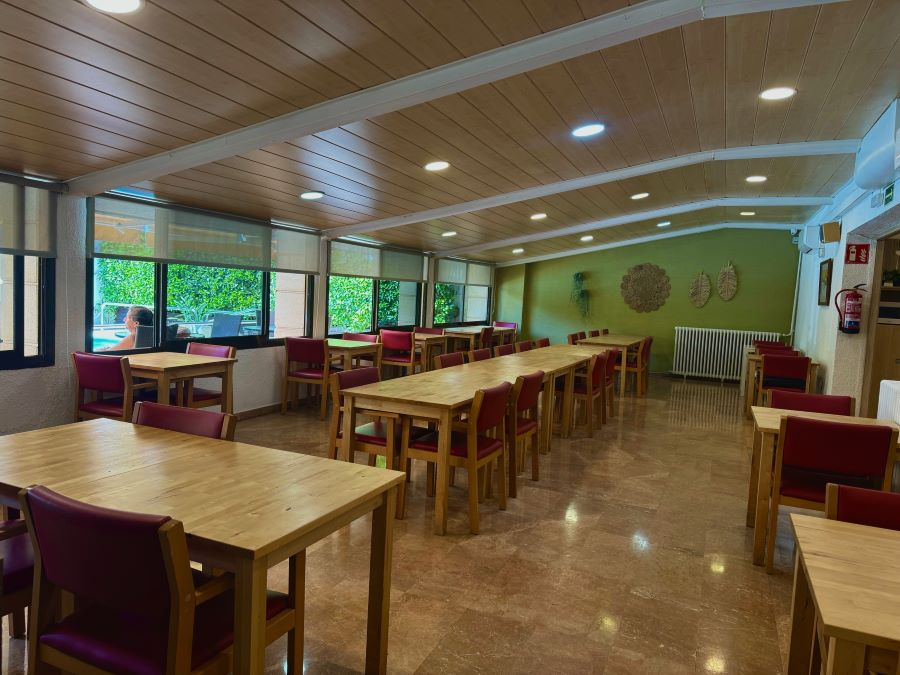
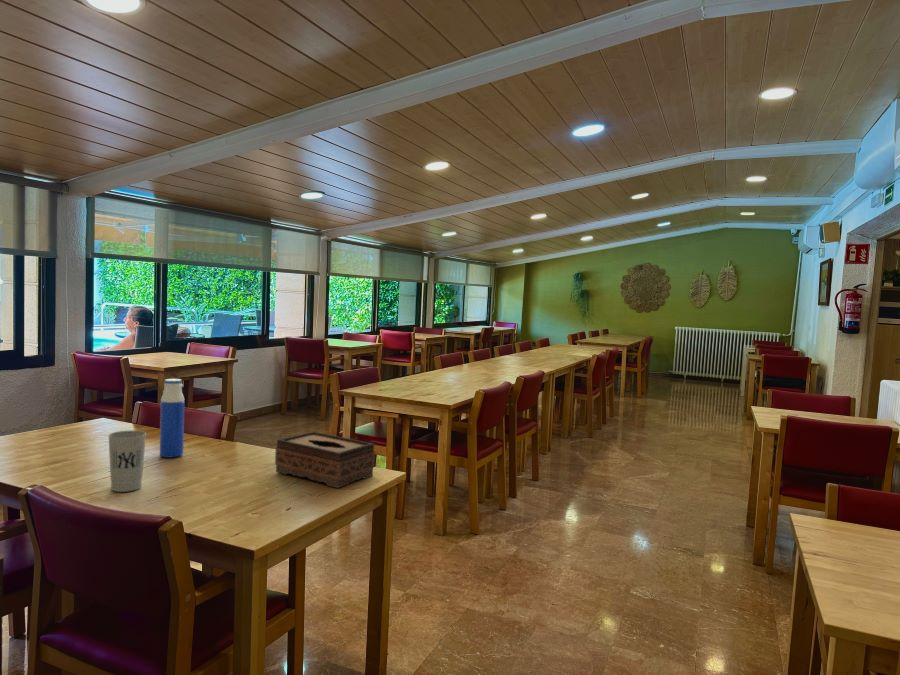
+ water bottle [159,378,185,459]
+ cup [107,430,147,493]
+ tissue box [274,431,376,489]
